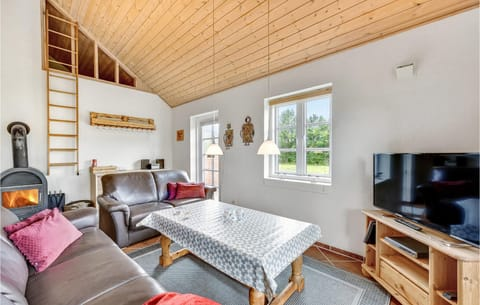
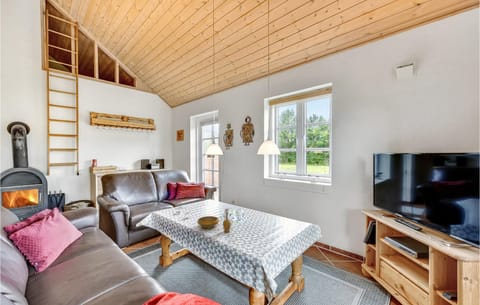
+ decorative bowl [196,208,232,233]
